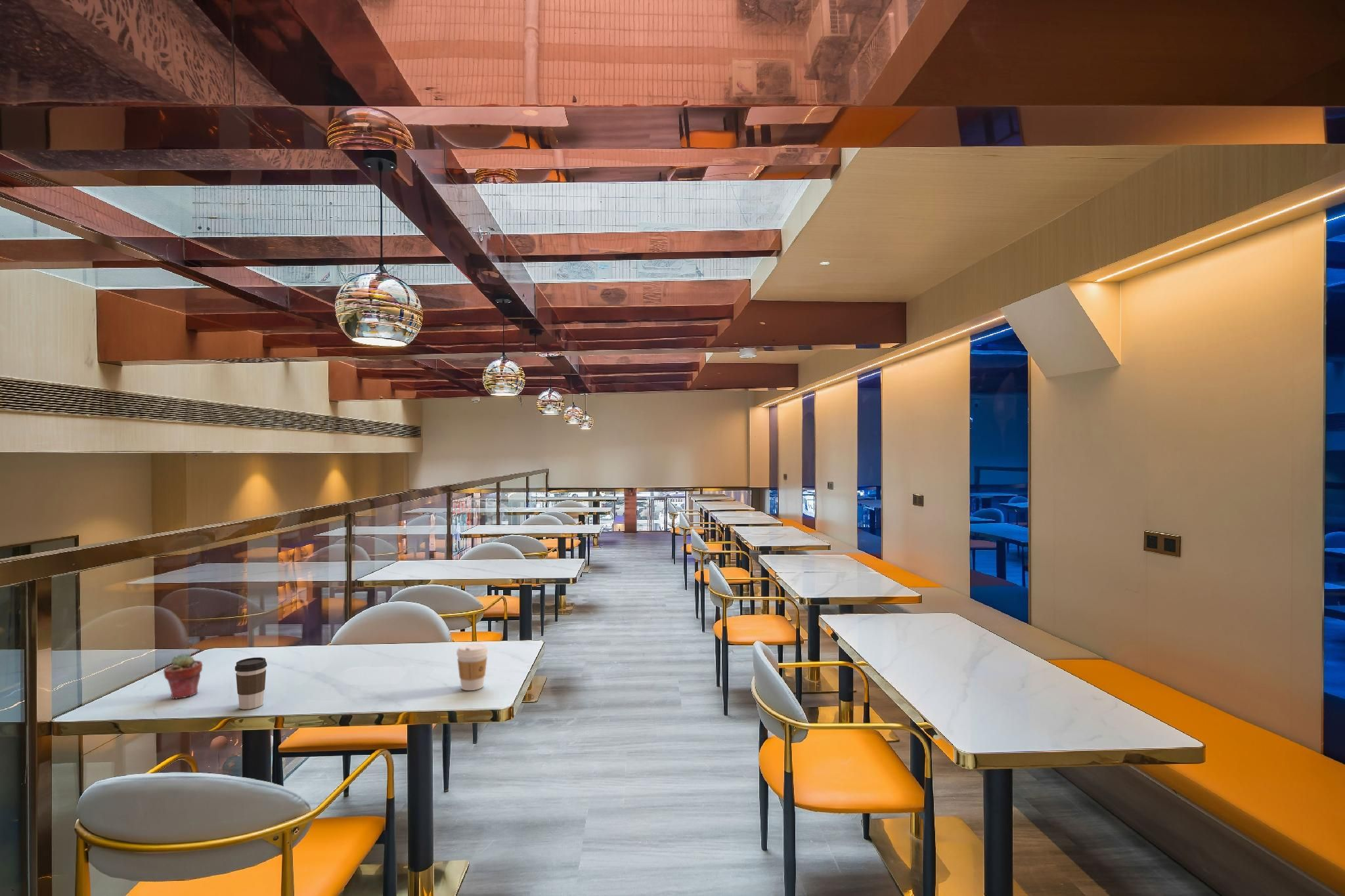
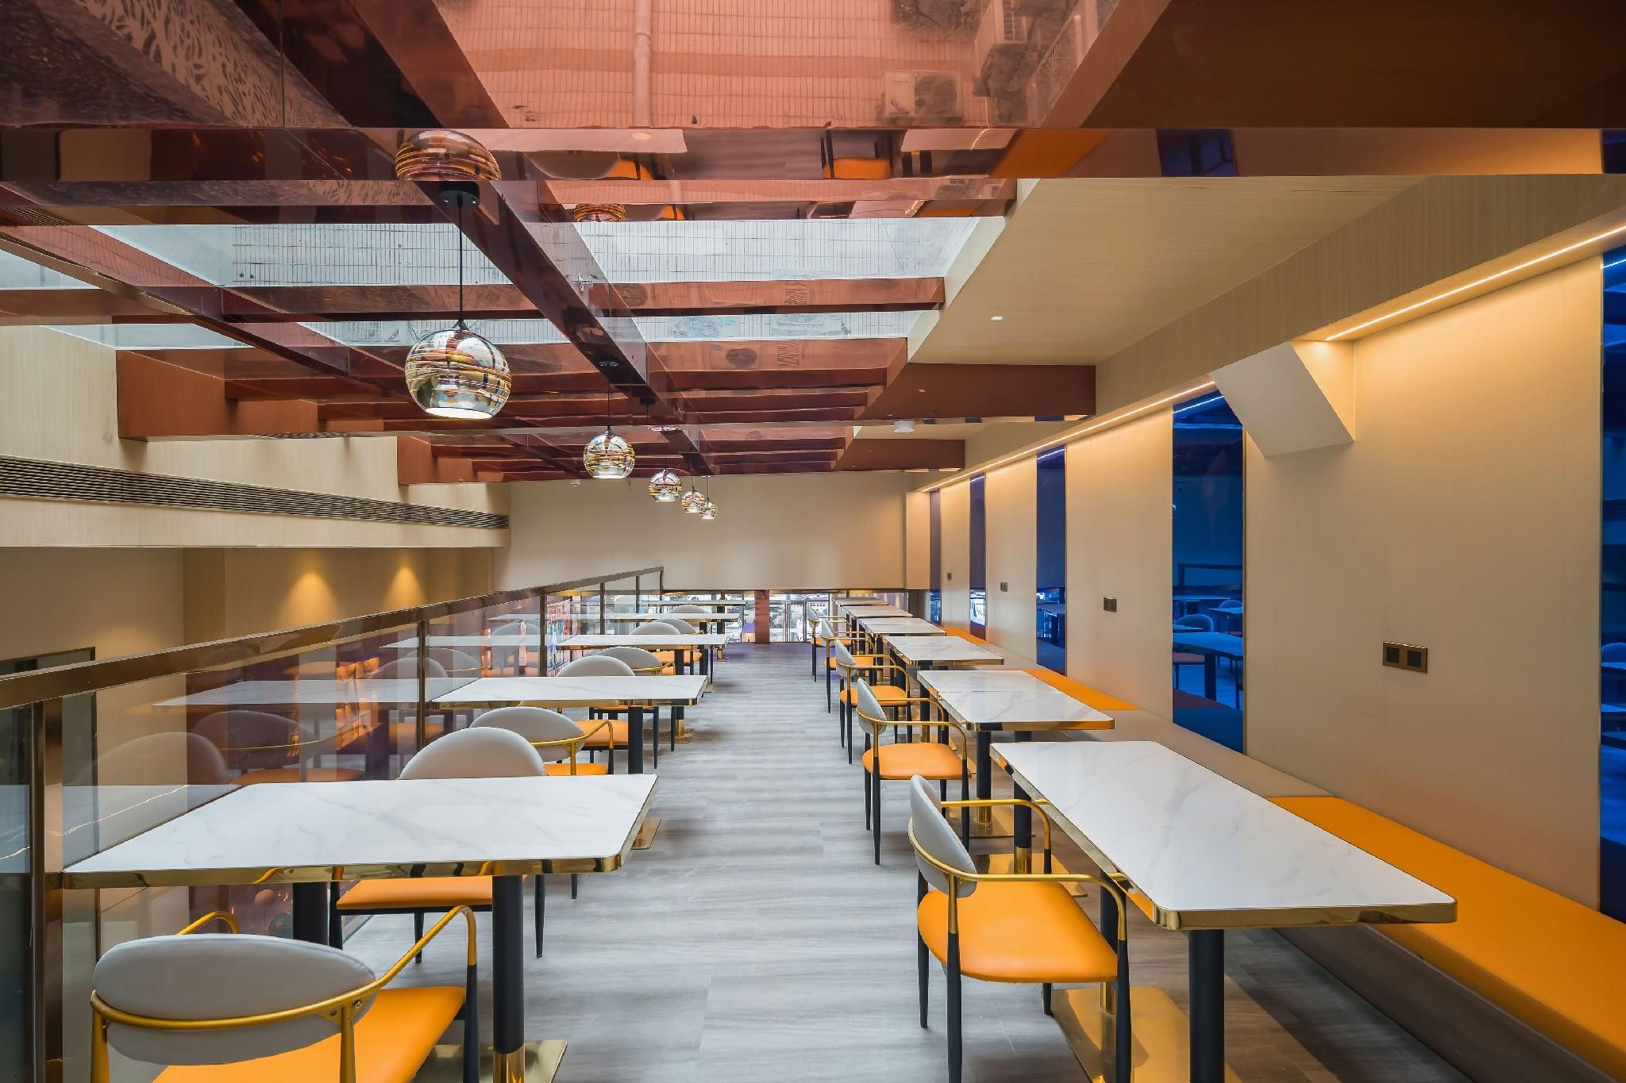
- coffee cup [234,656,268,710]
- potted succulent [163,652,204,699]
- coffee cup [456,643,489,691]
